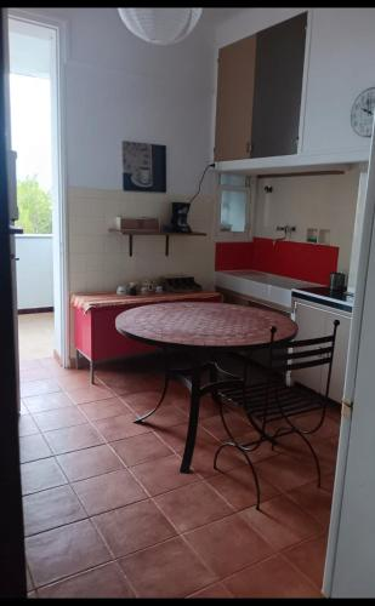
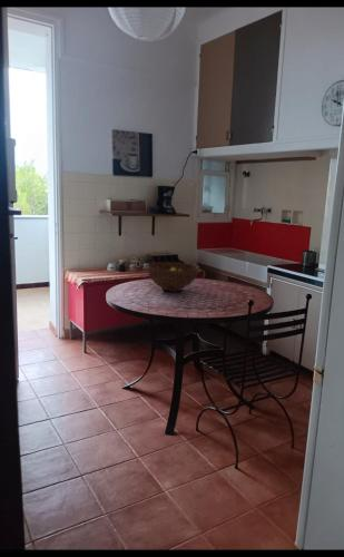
+ fruit bowl [146,261,200,293]
